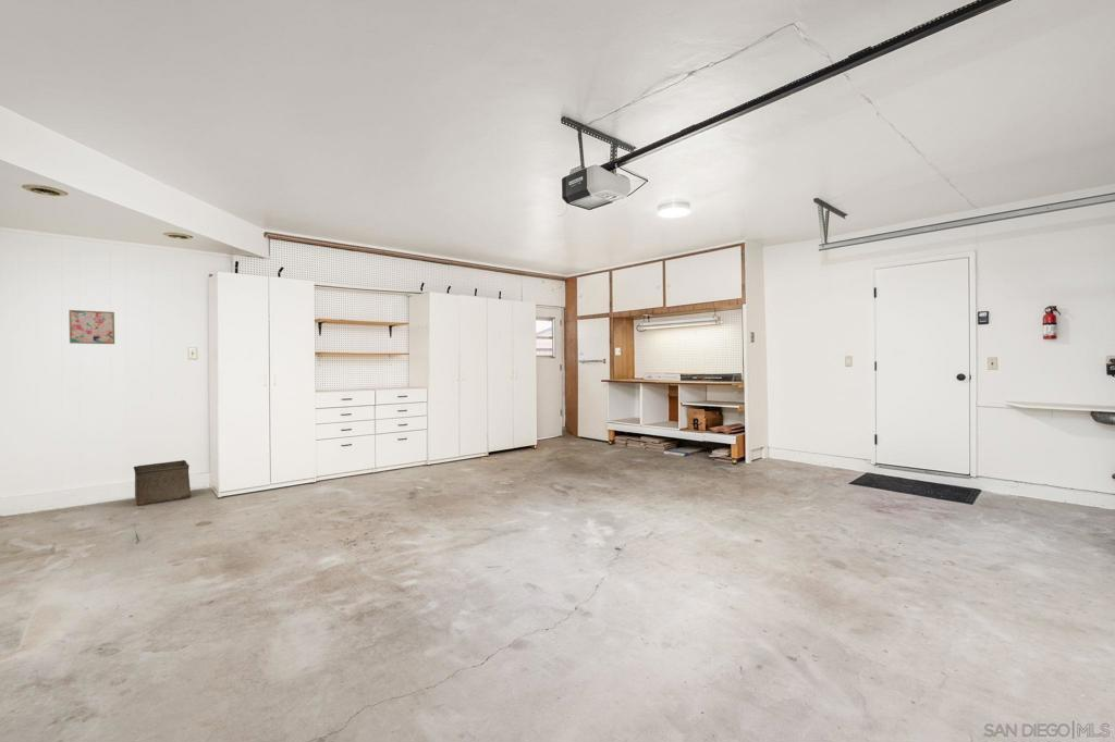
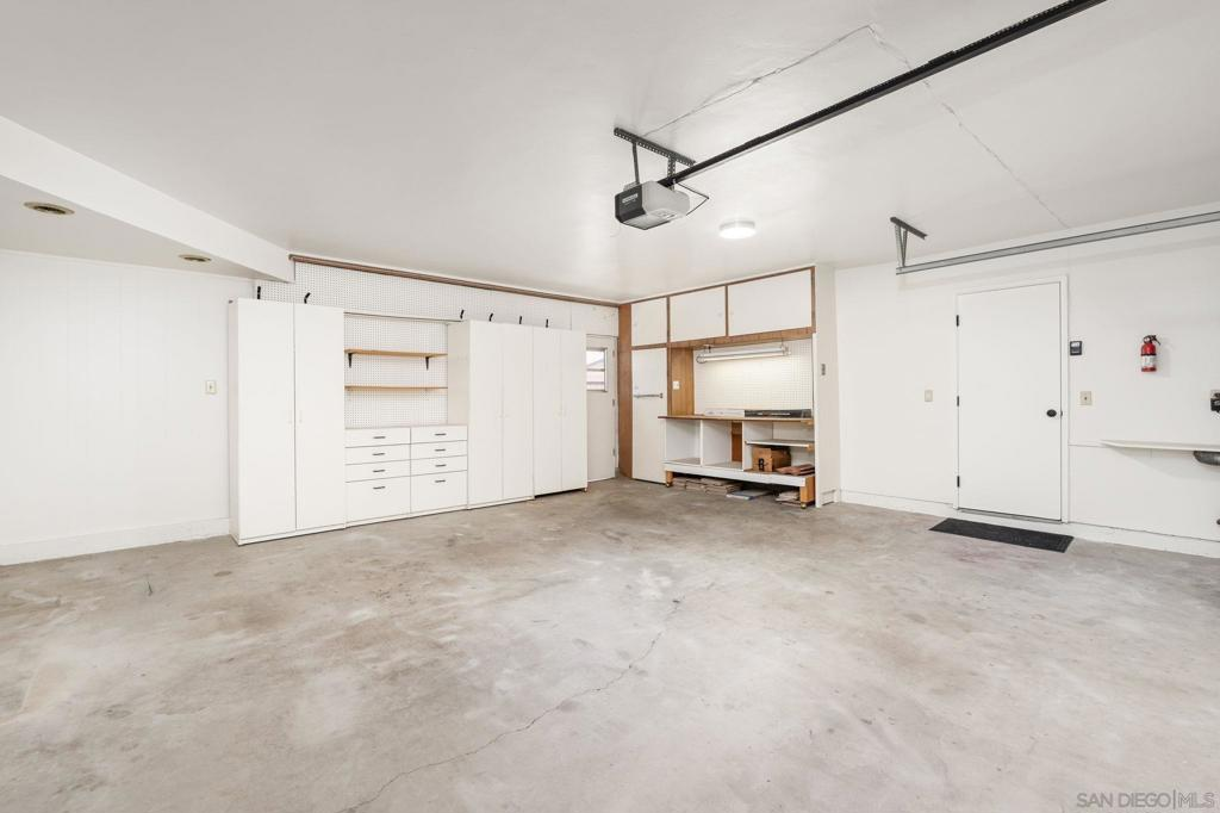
- wall art [68,309,115,345]
- storage bin [133,459,192,507]
